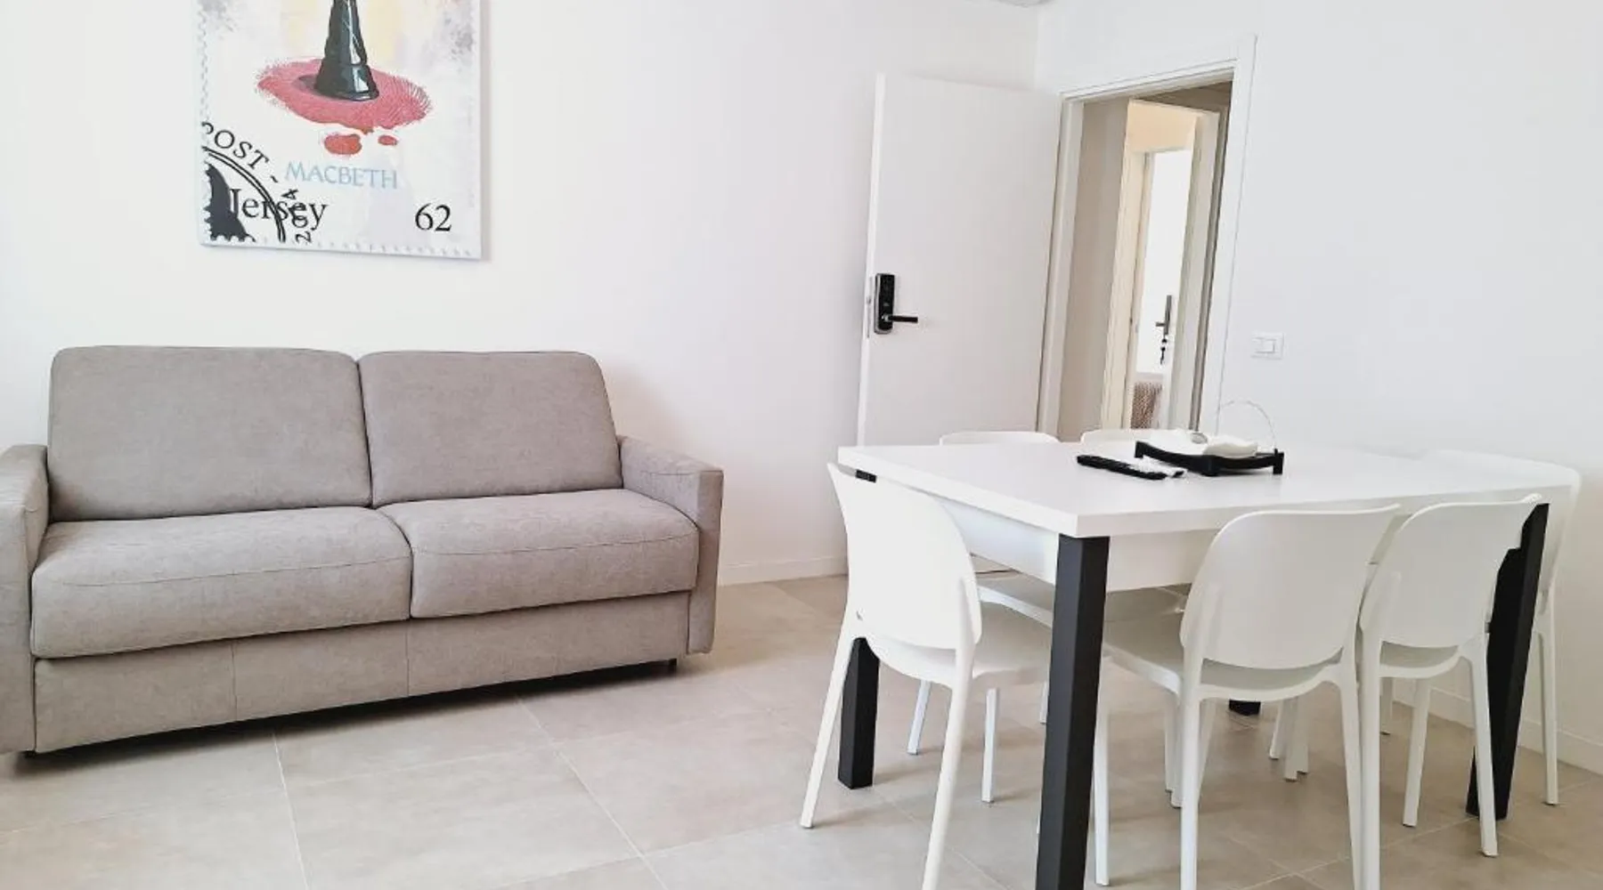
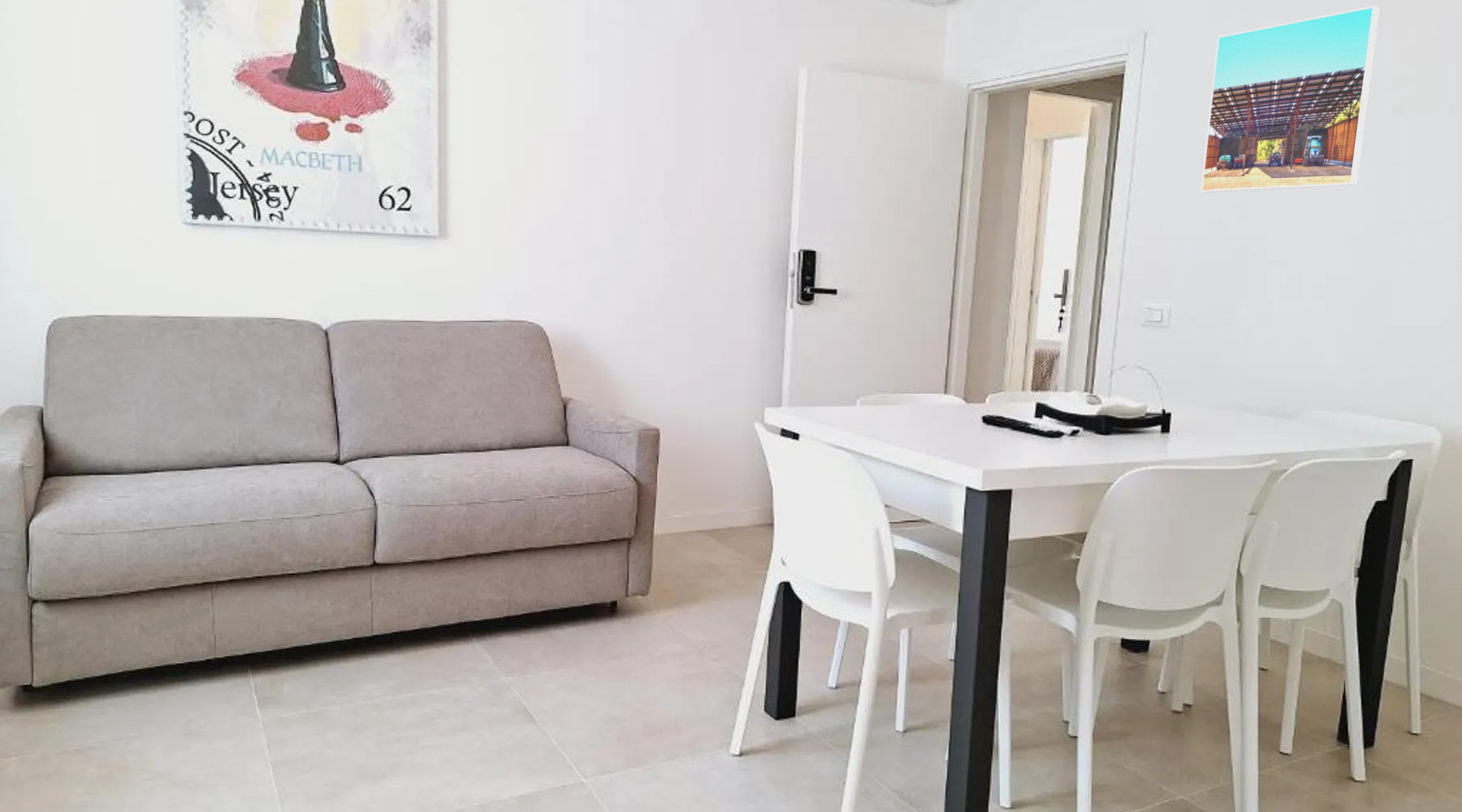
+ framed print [1200,5,1381,193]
